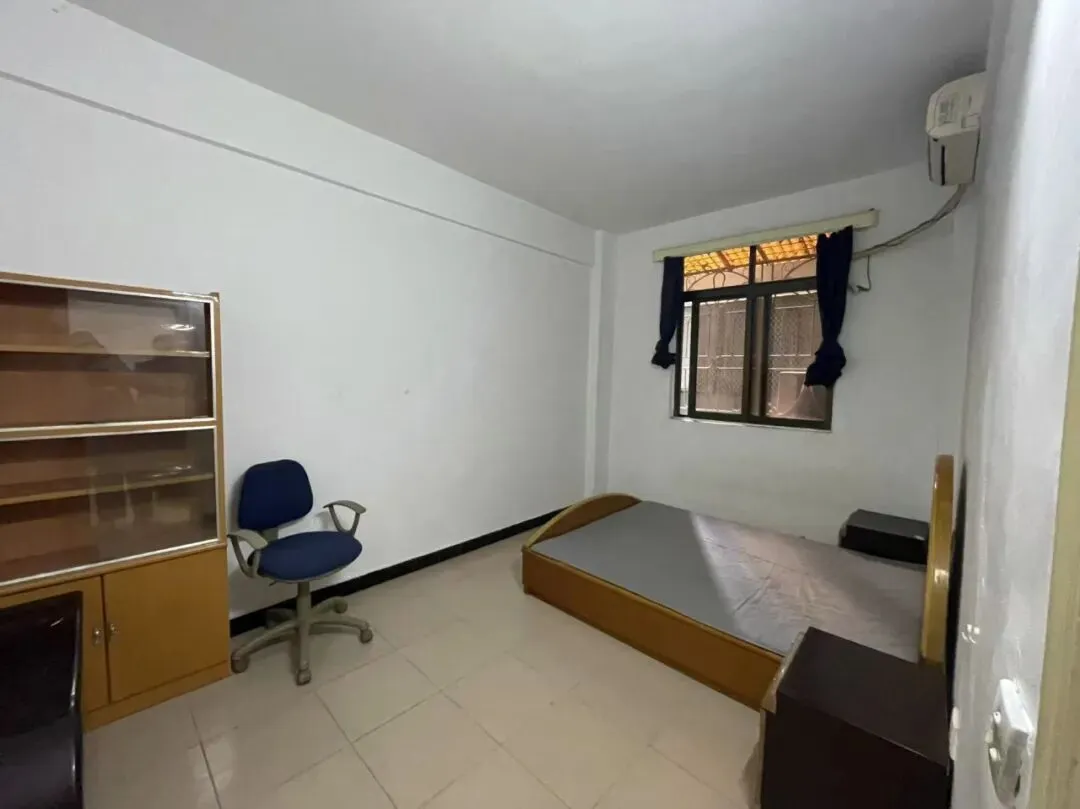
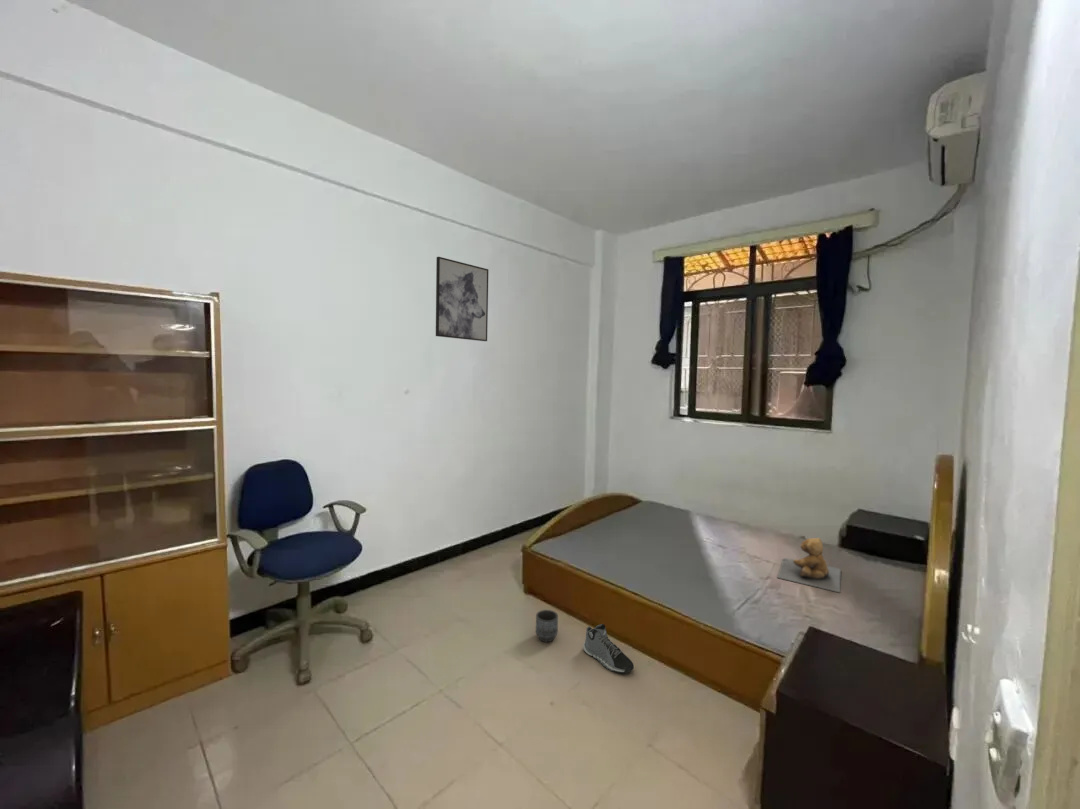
+ sneaker [582,623,635,674]
+ planter [535,609,559,643]
+ teddy bear [776,537,841,594]
+ wall art [435,256,489,342]
